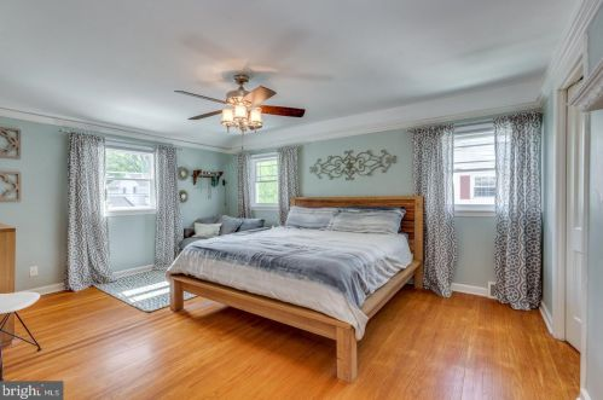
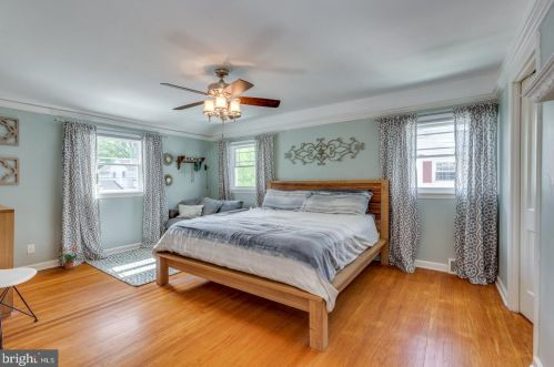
+ potted plant [59,246,82,271]
